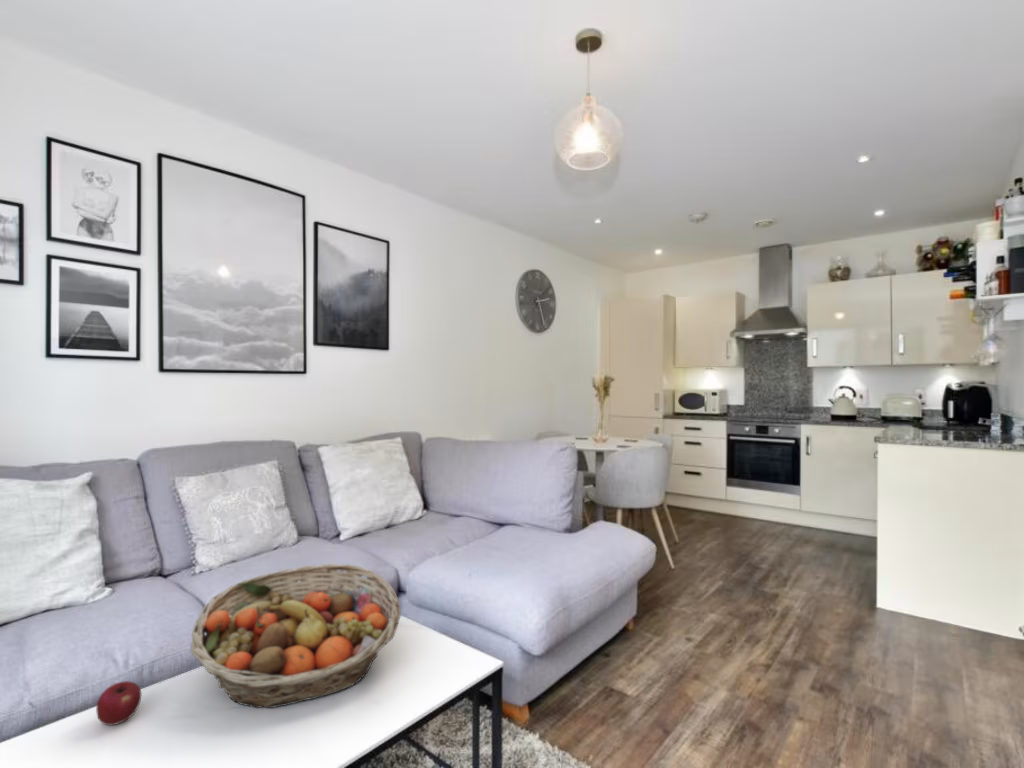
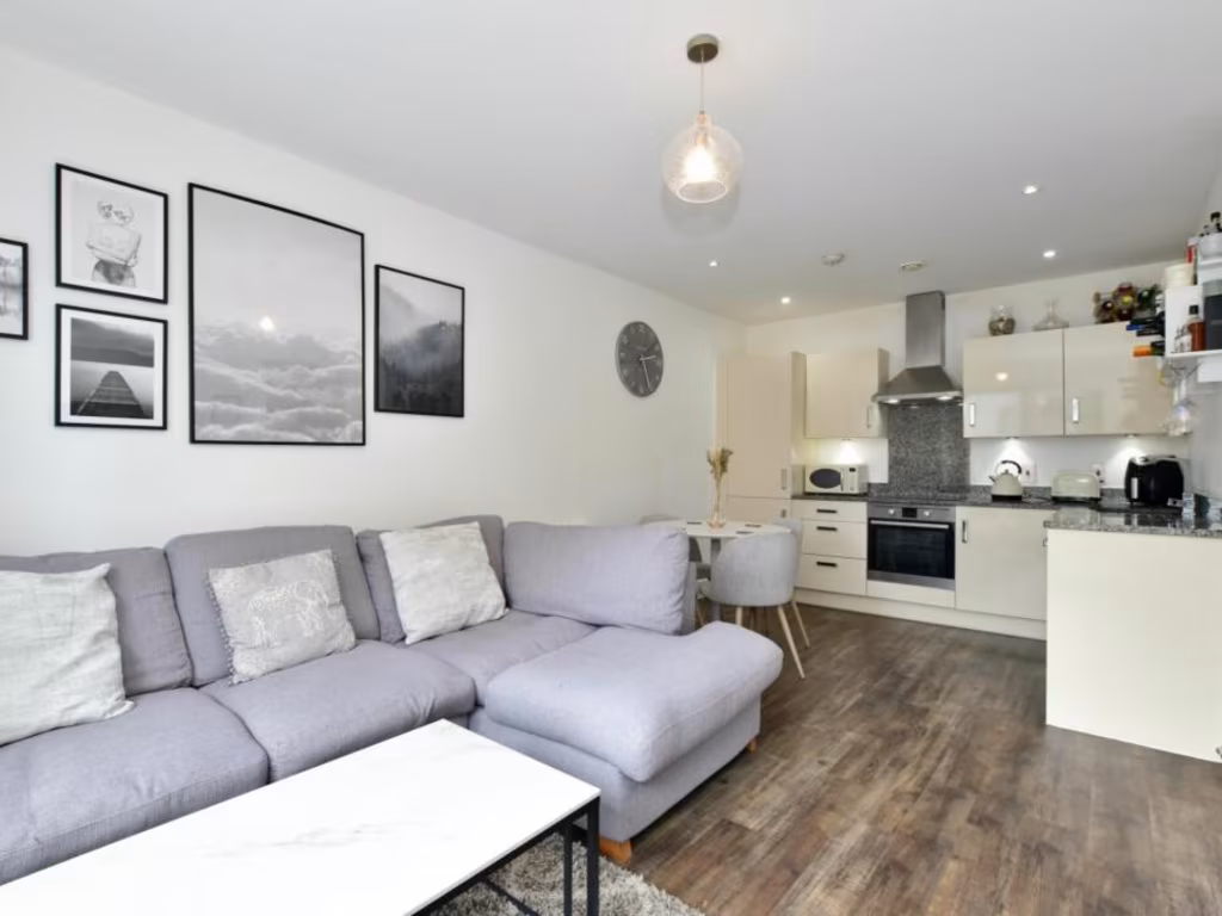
- fruit basket [190,563,402,709]
- apple [95,680,142,726]
